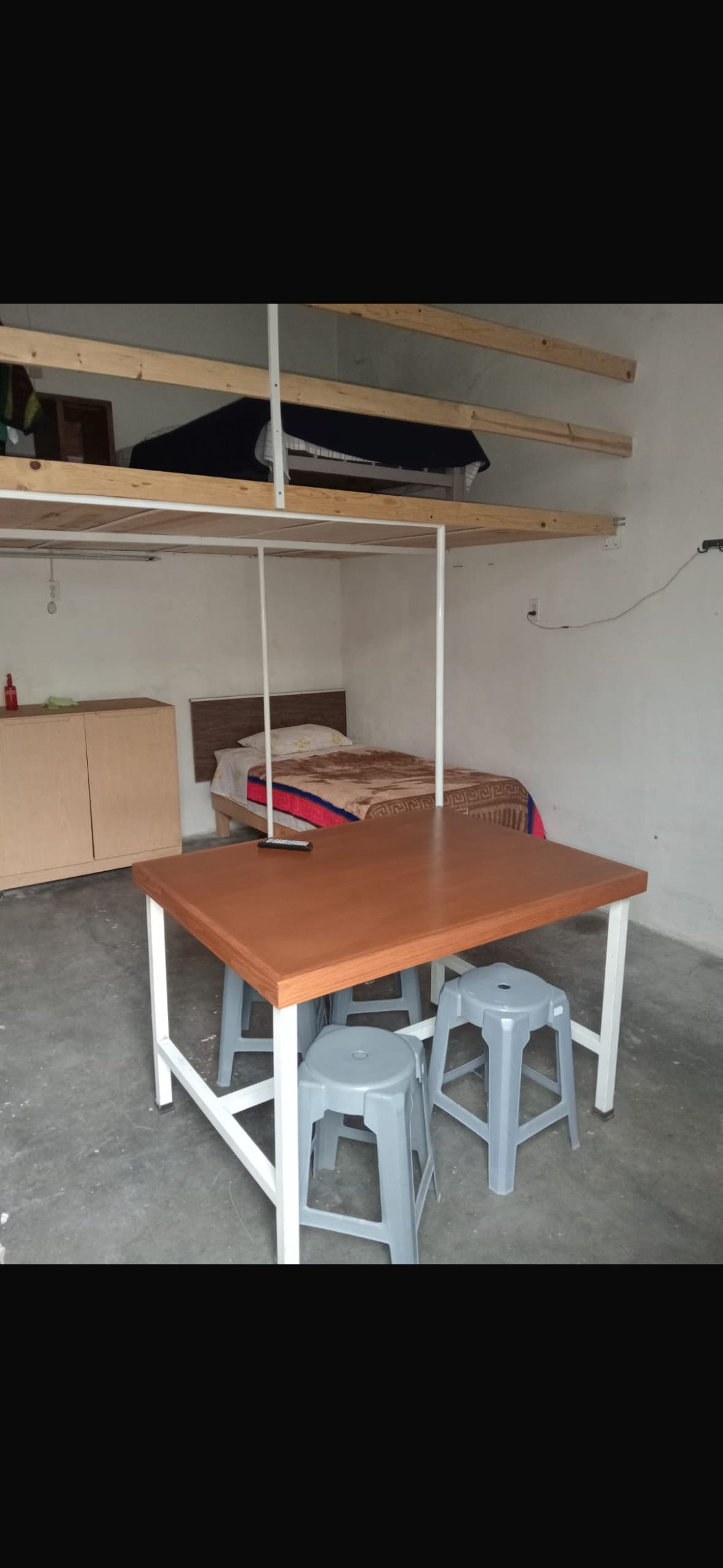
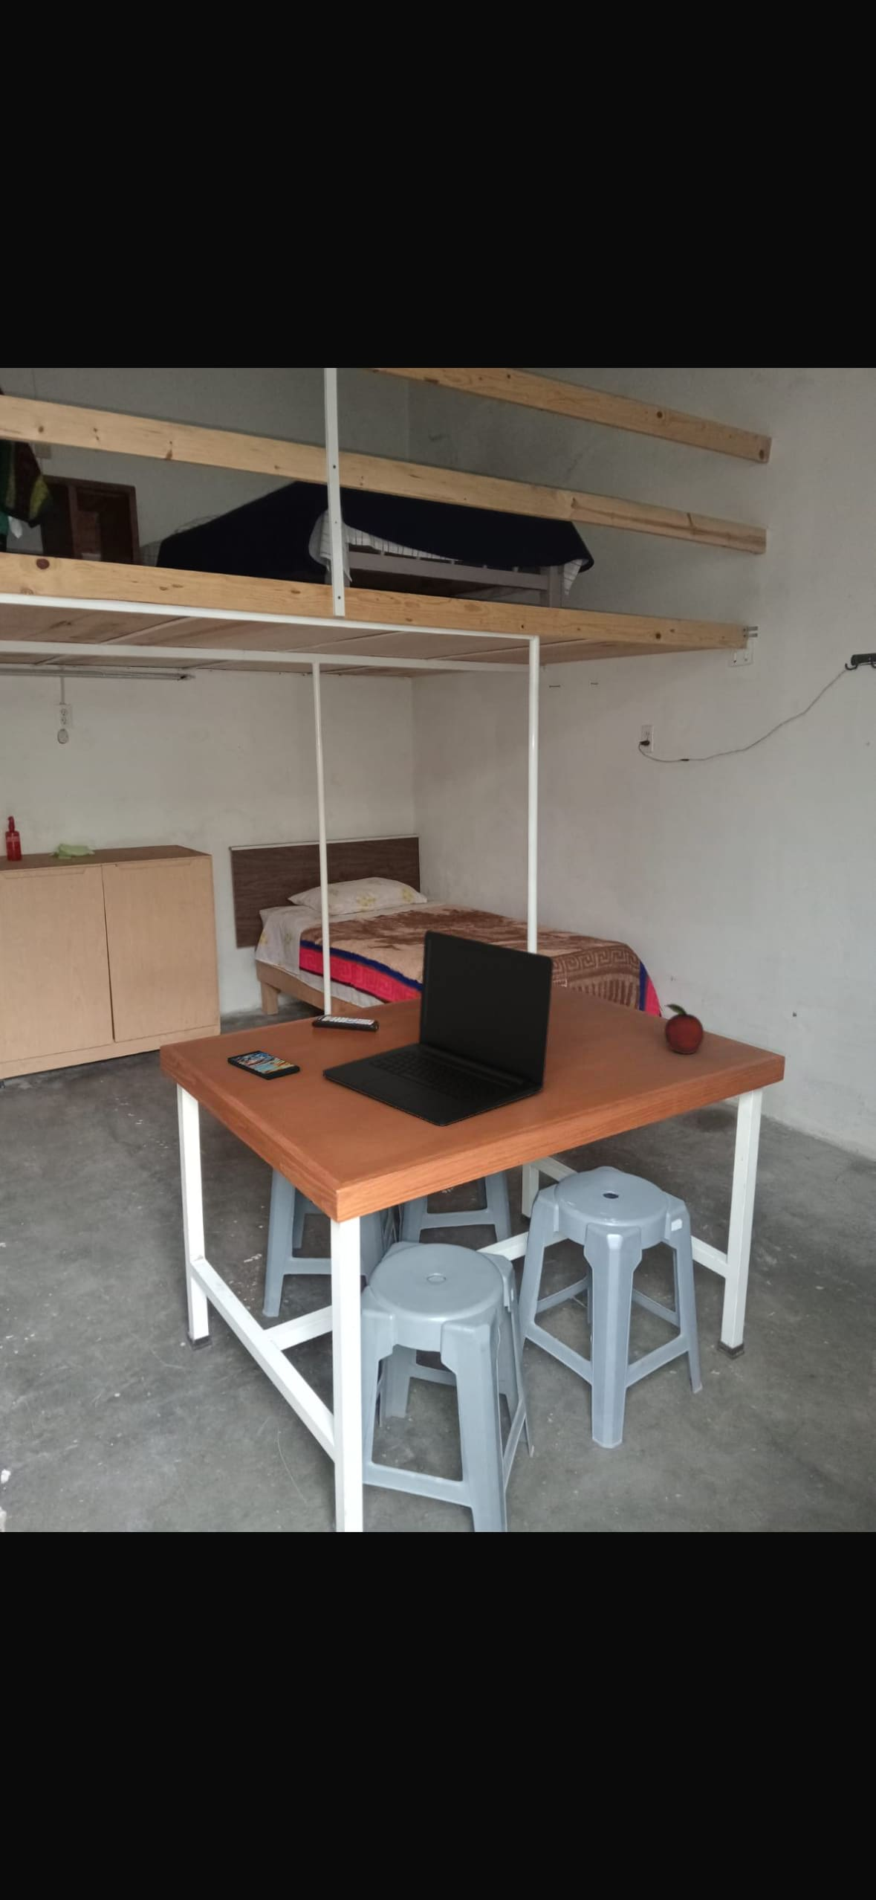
+ fruit [663,1003,704,1054]
+ laptop [322,929,554,1127]
+ smartphone [227,1049,300,1080]
